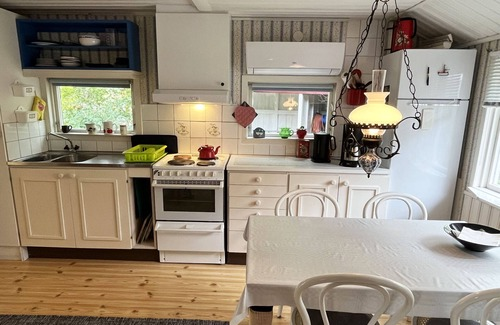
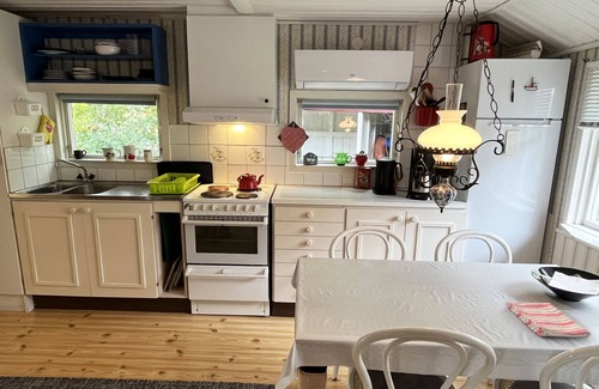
+ dish towel [504,300,592,339]
